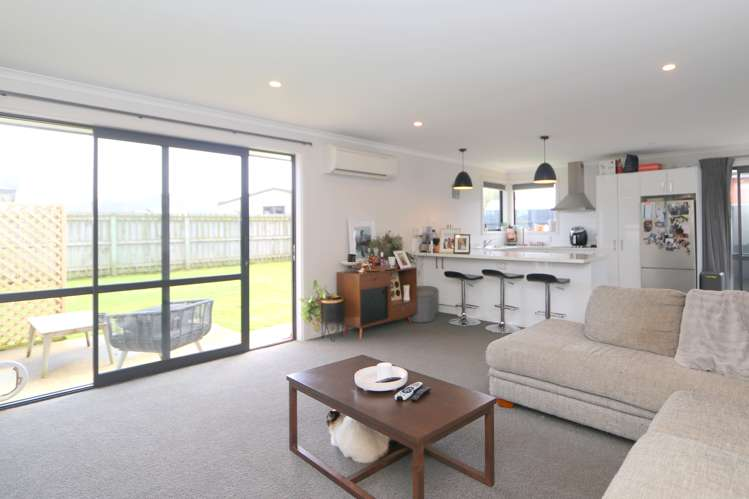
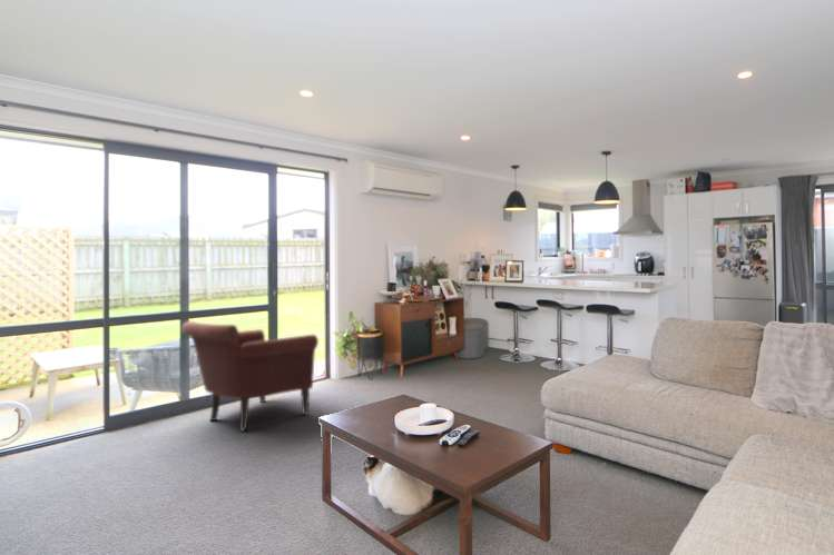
+ leather [180,320,320,432]
